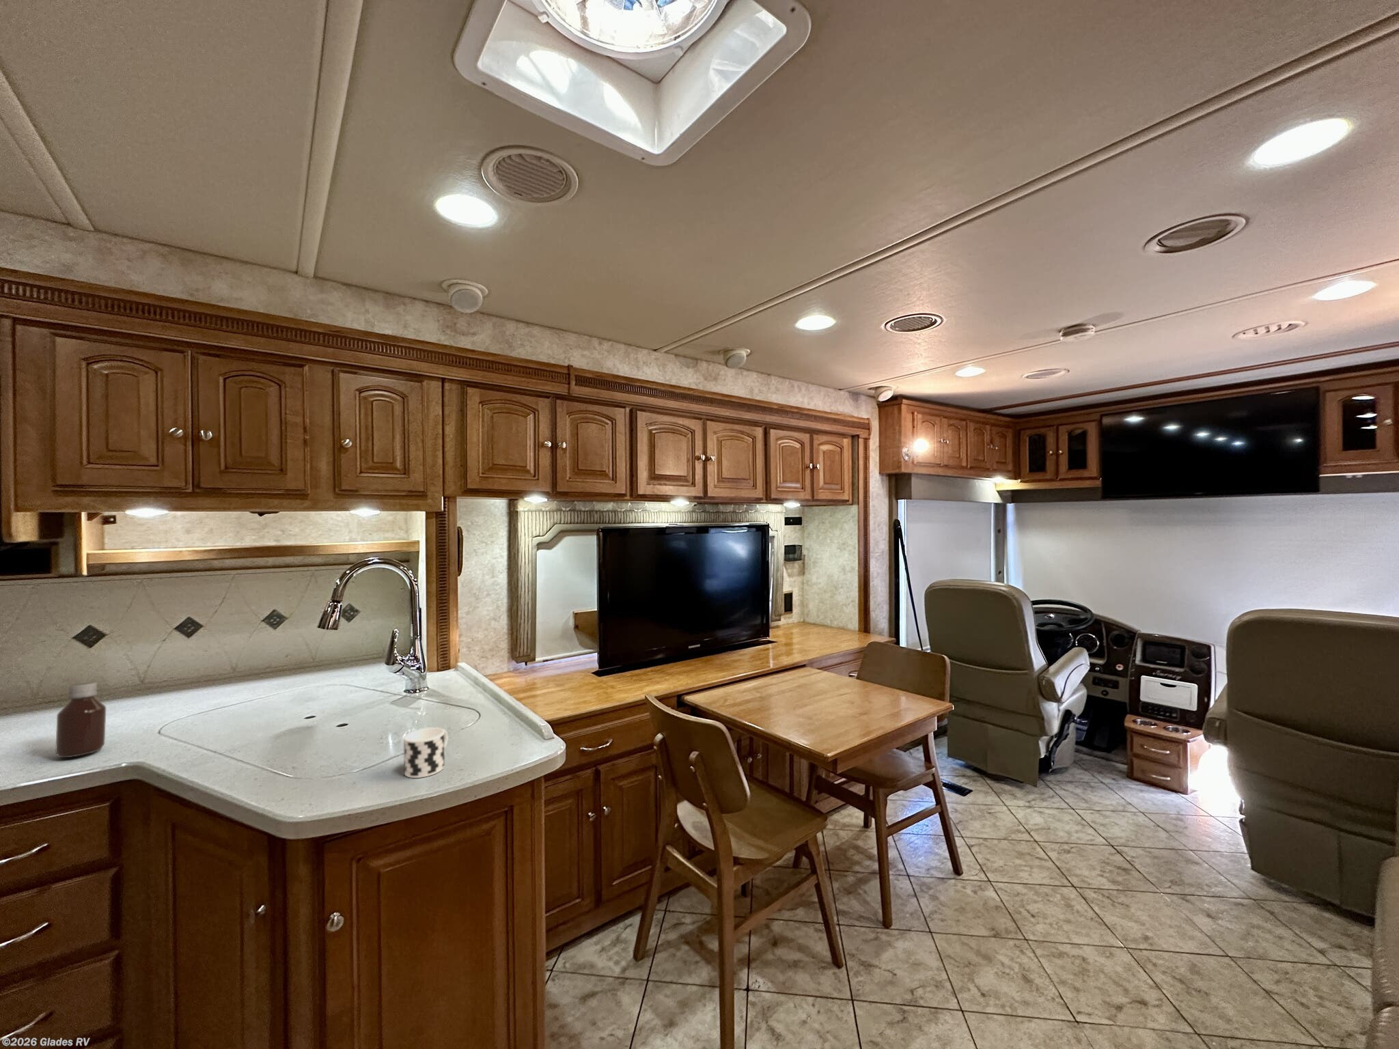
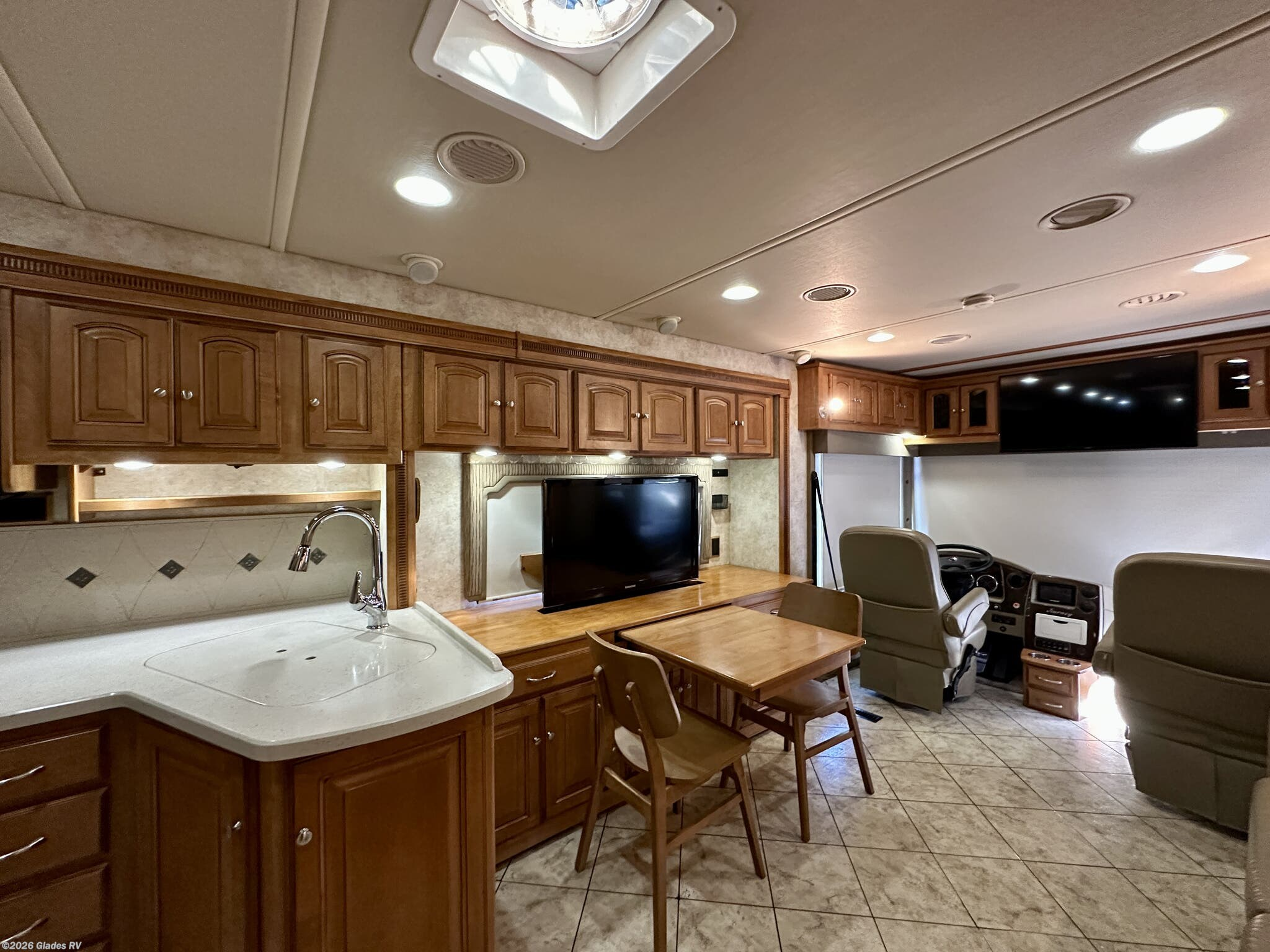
- bottle [55,682,107,758]
- cup [403,726,448,779]
